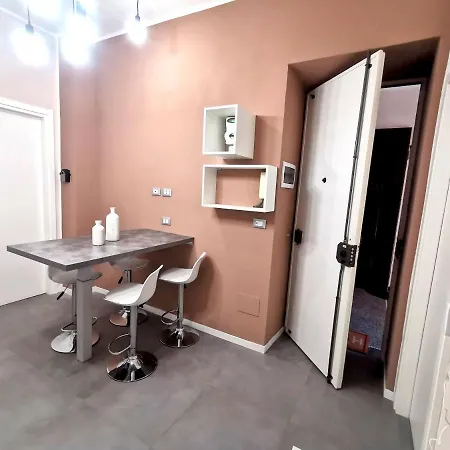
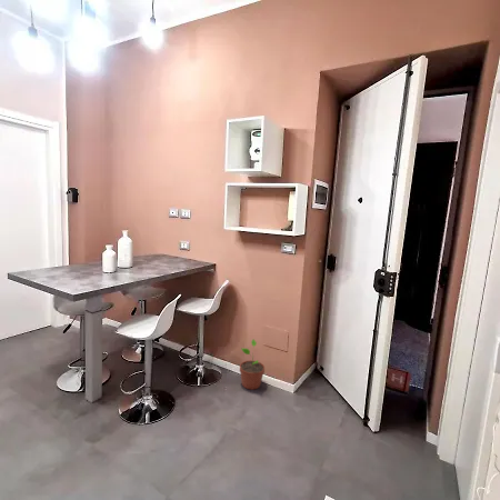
+ potted plant [239,339,266,390]
